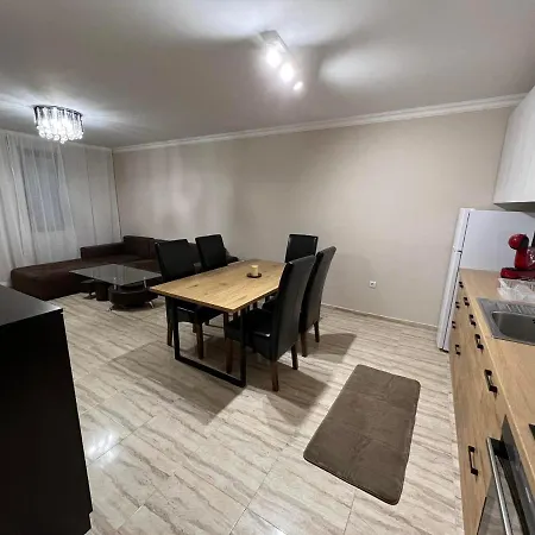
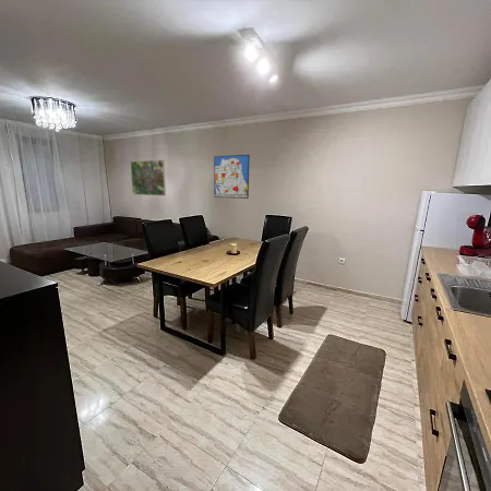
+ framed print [130,159,167,196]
+ wall art [213,154,251,200]
